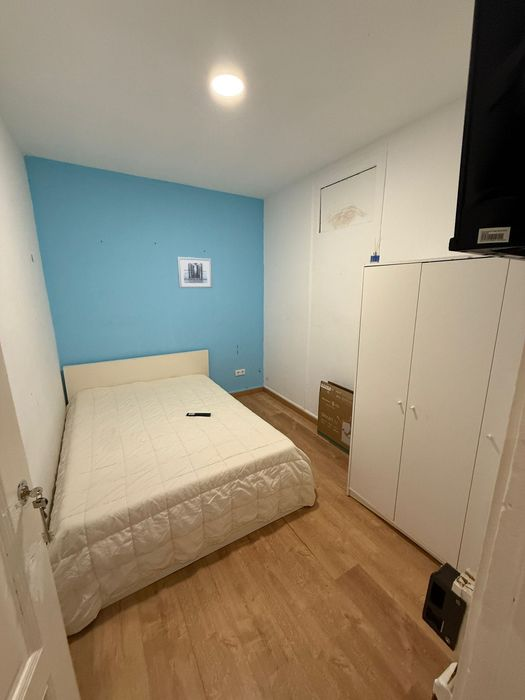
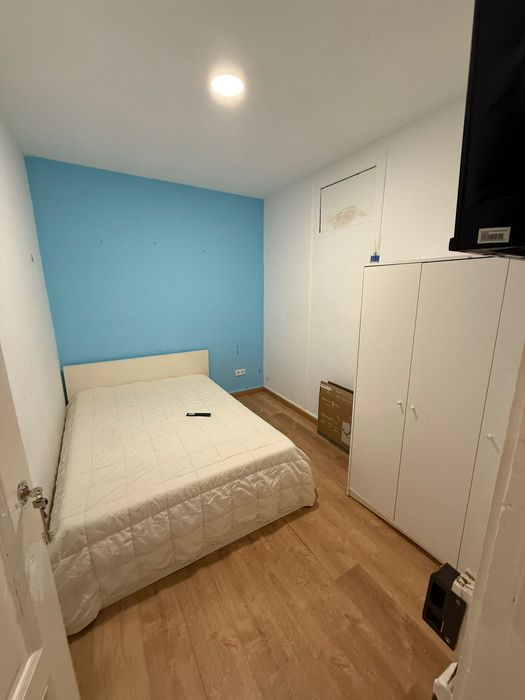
- wall art [176,256,213,289]
